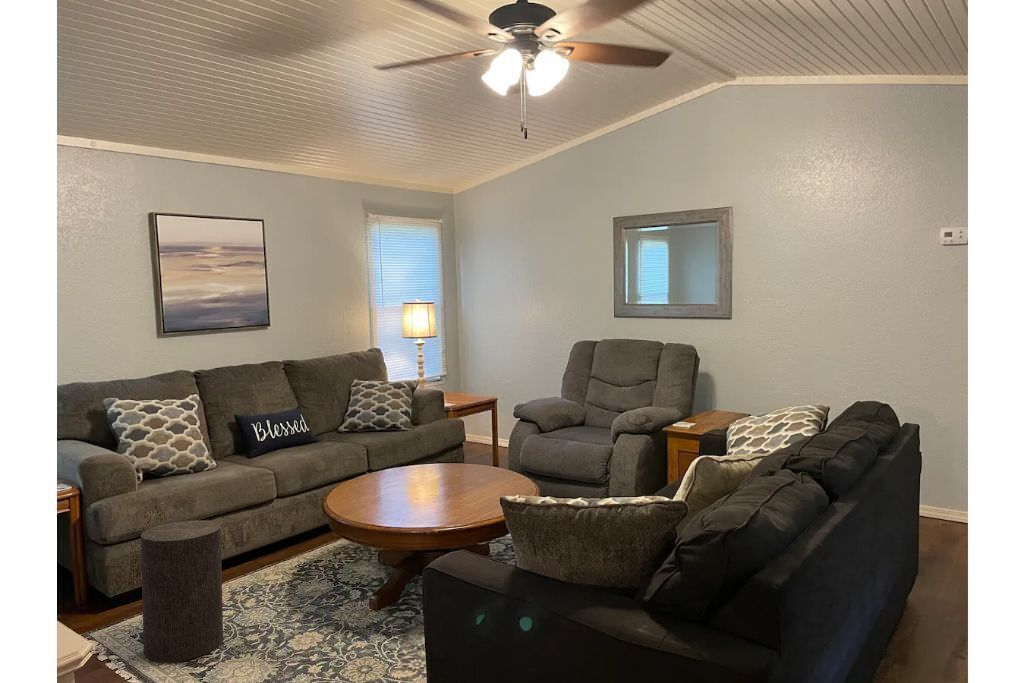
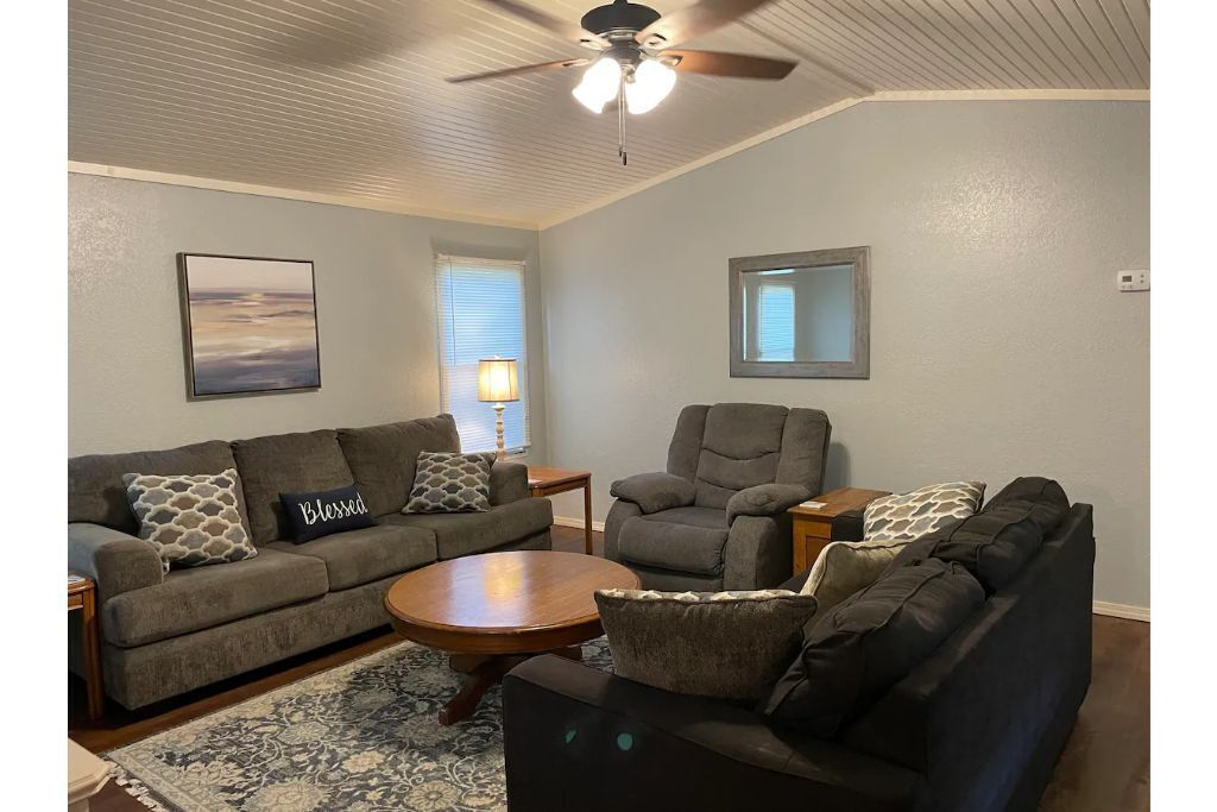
- stool [140,519,224,663]
